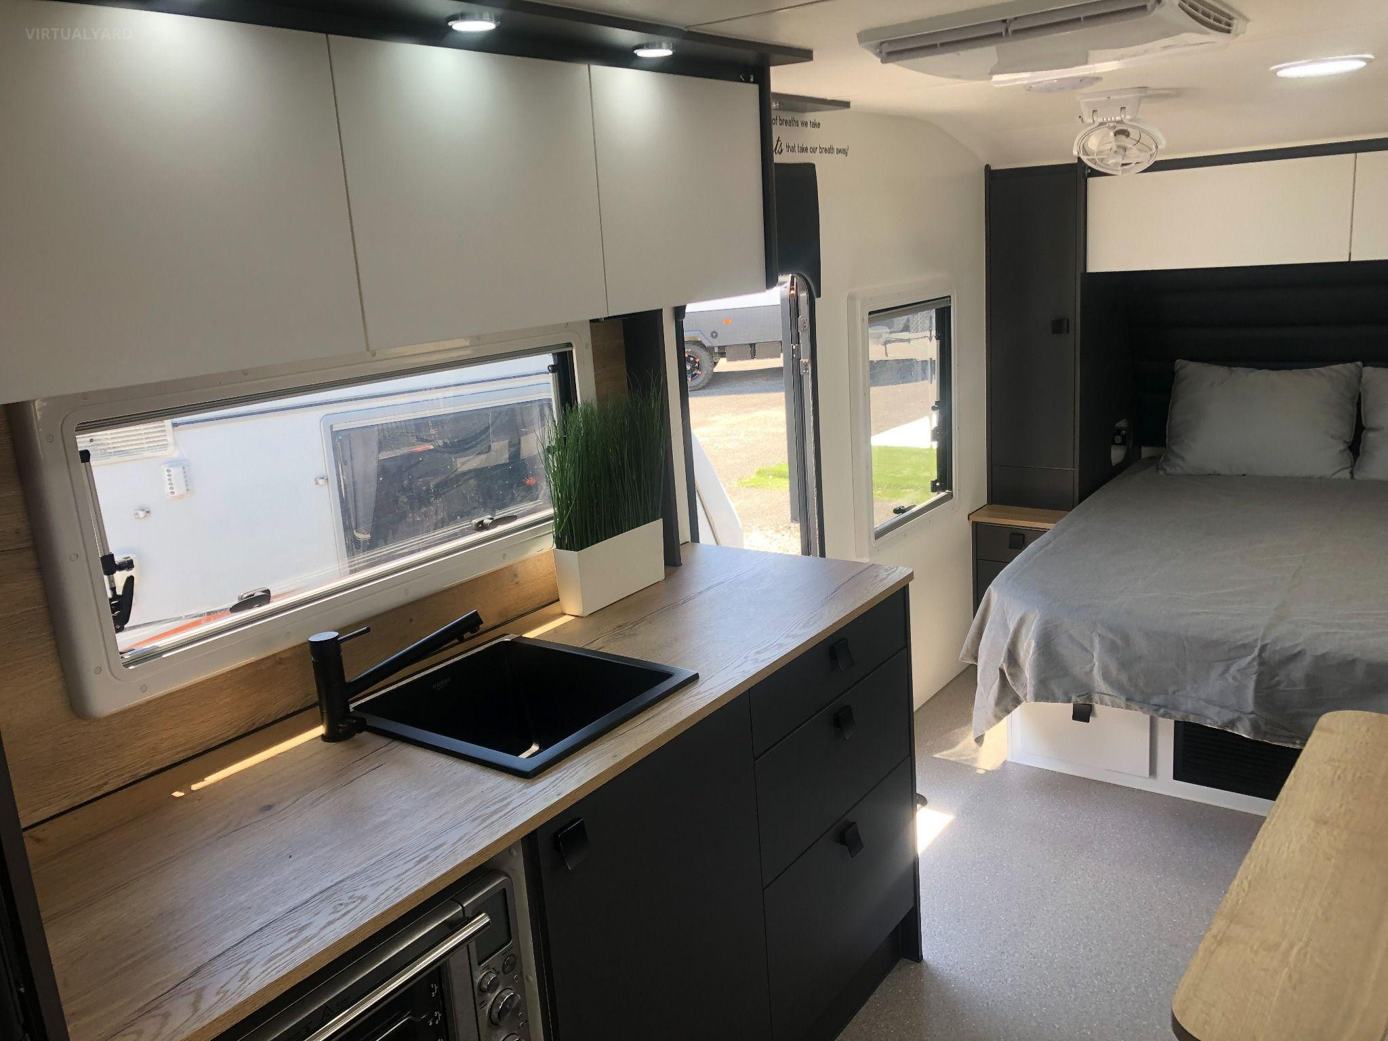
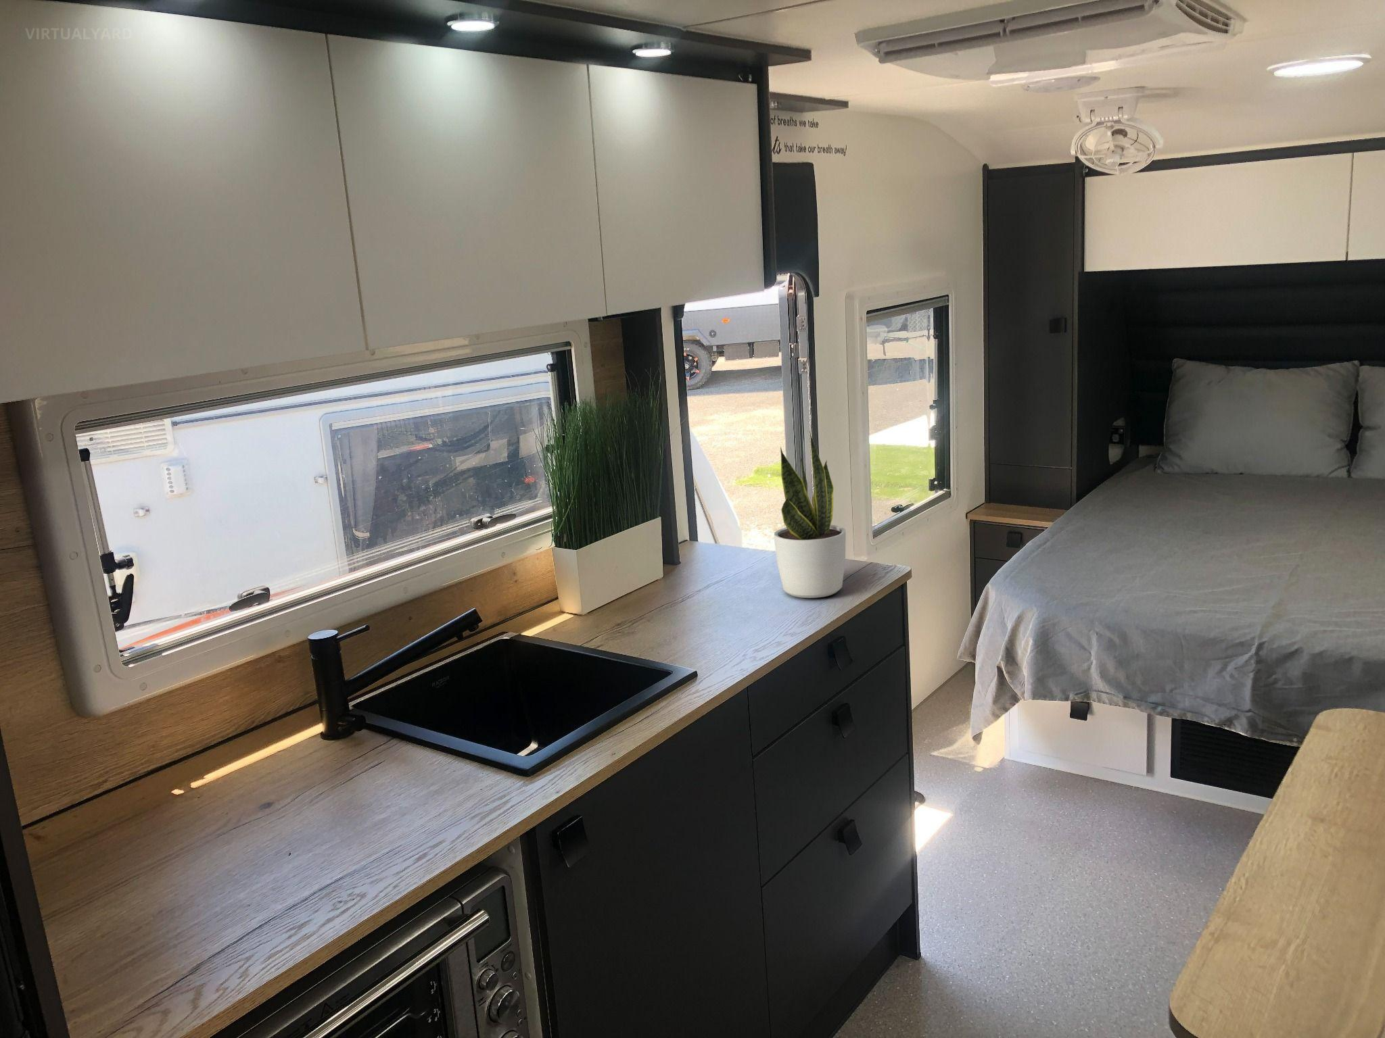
+ potted plant [773,430,846,599]
